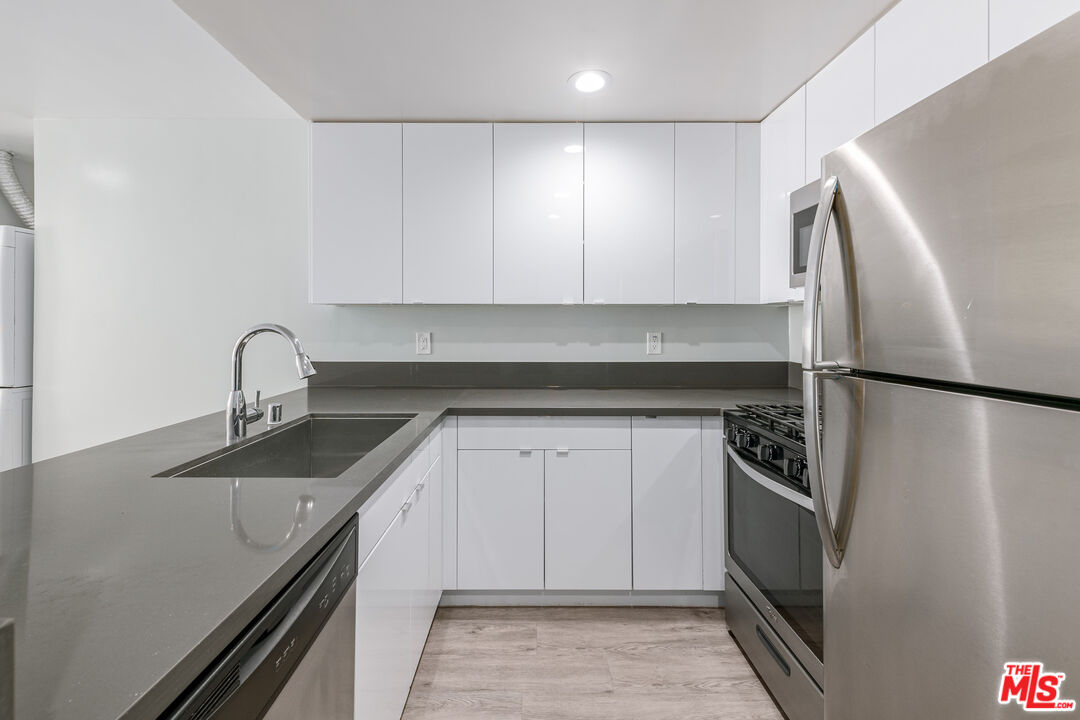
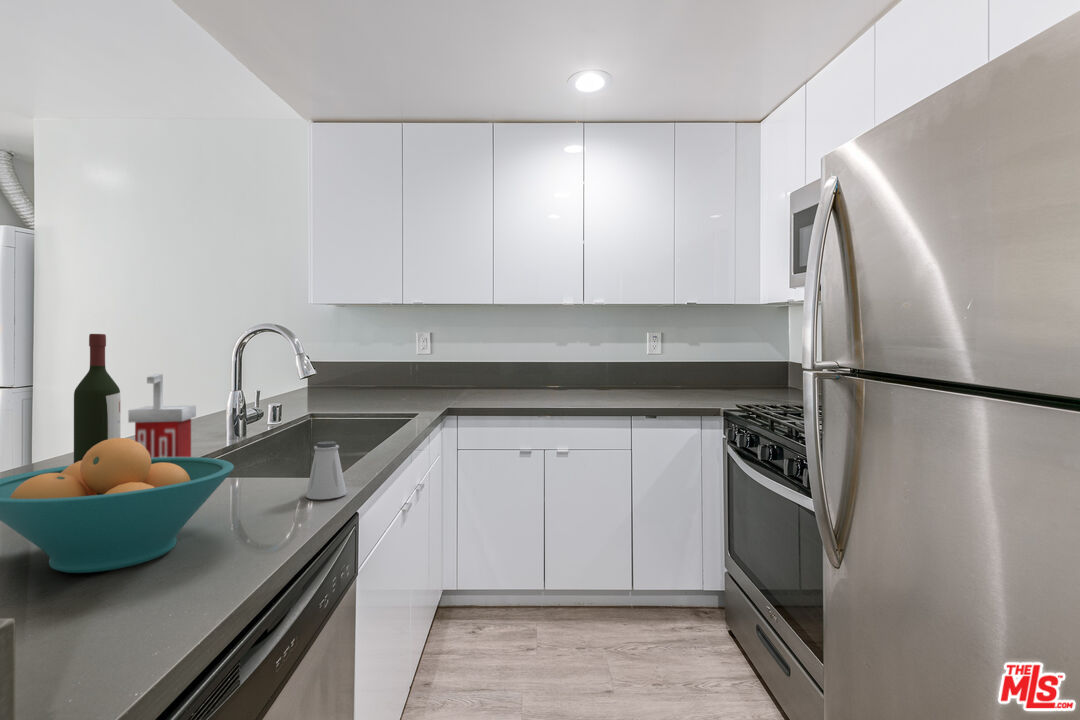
+ wine bottle [73,333,121,464]
+ saltshaker [305,440,347,500]
+ fruit bowl [0,437,235,574]
+ soap dispenser [127,373,197,458]
